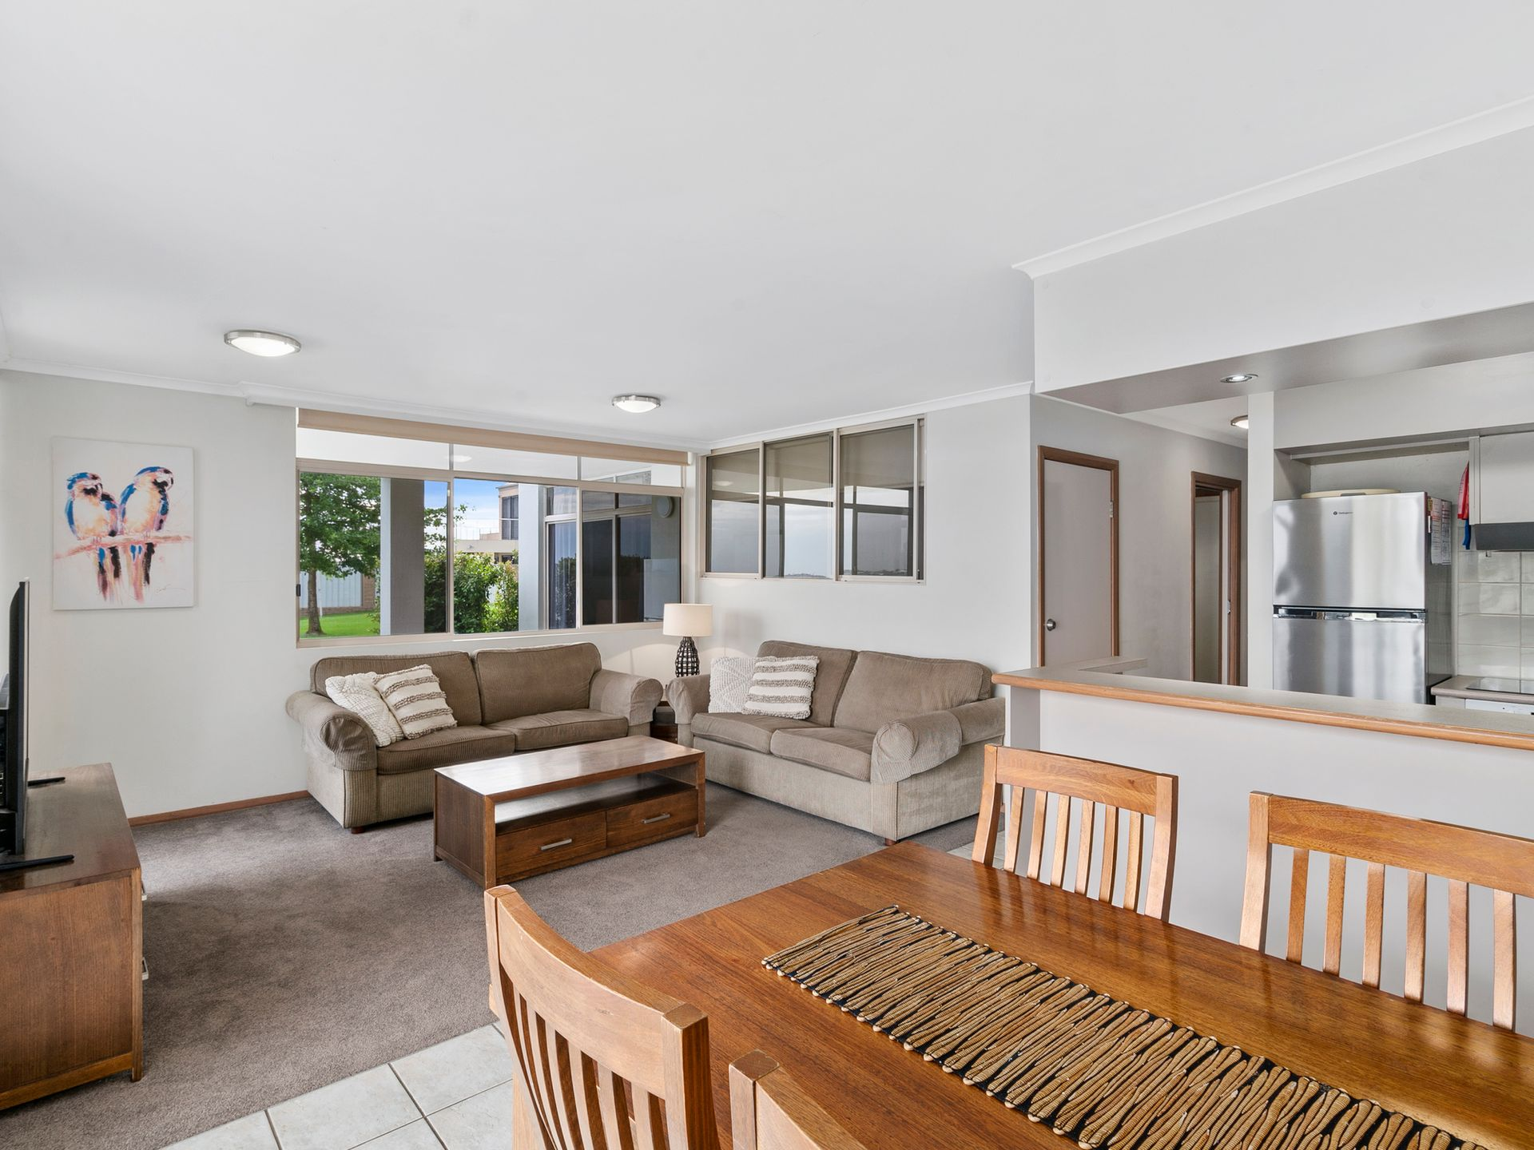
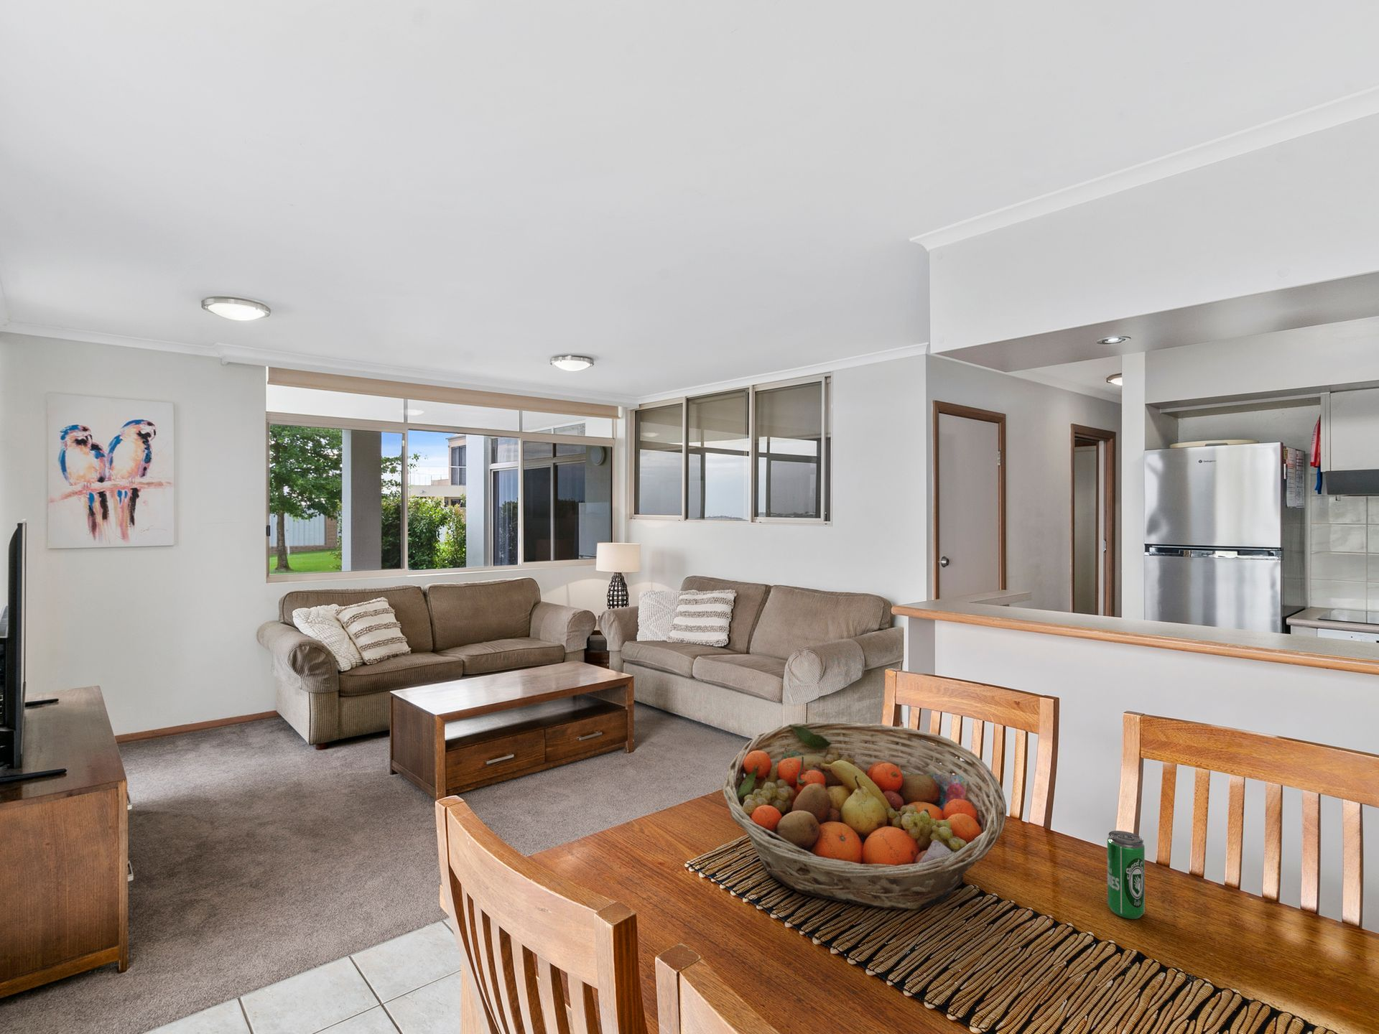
+ fruit basket [722,721,1007,910]
+ beverage can [1106,830,1146,920]
